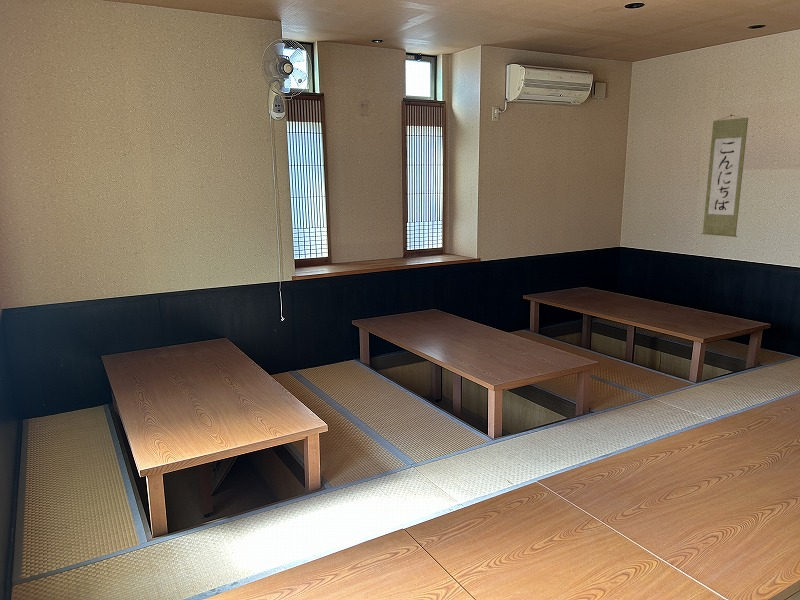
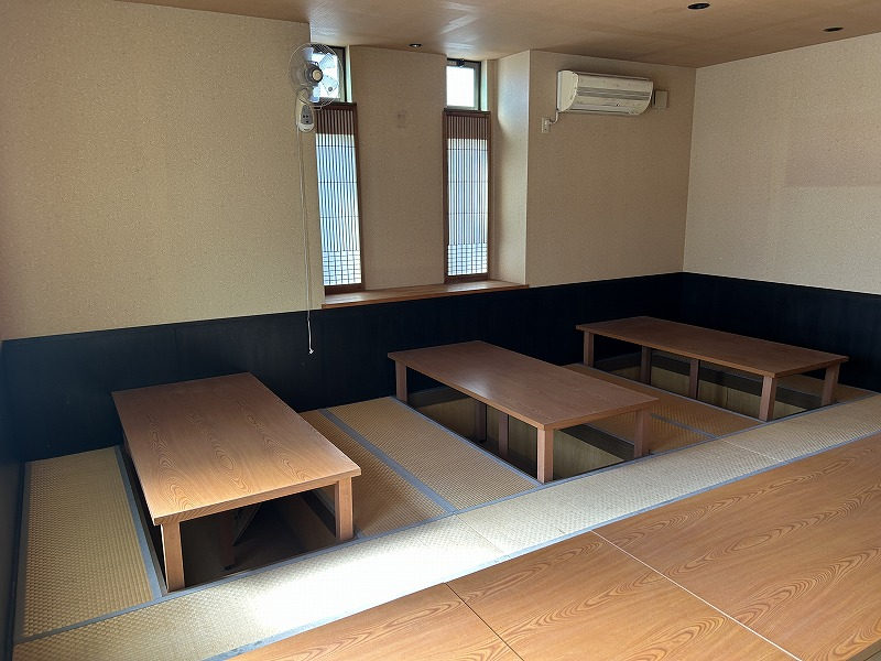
- wall scroll [701,113,749,238]
